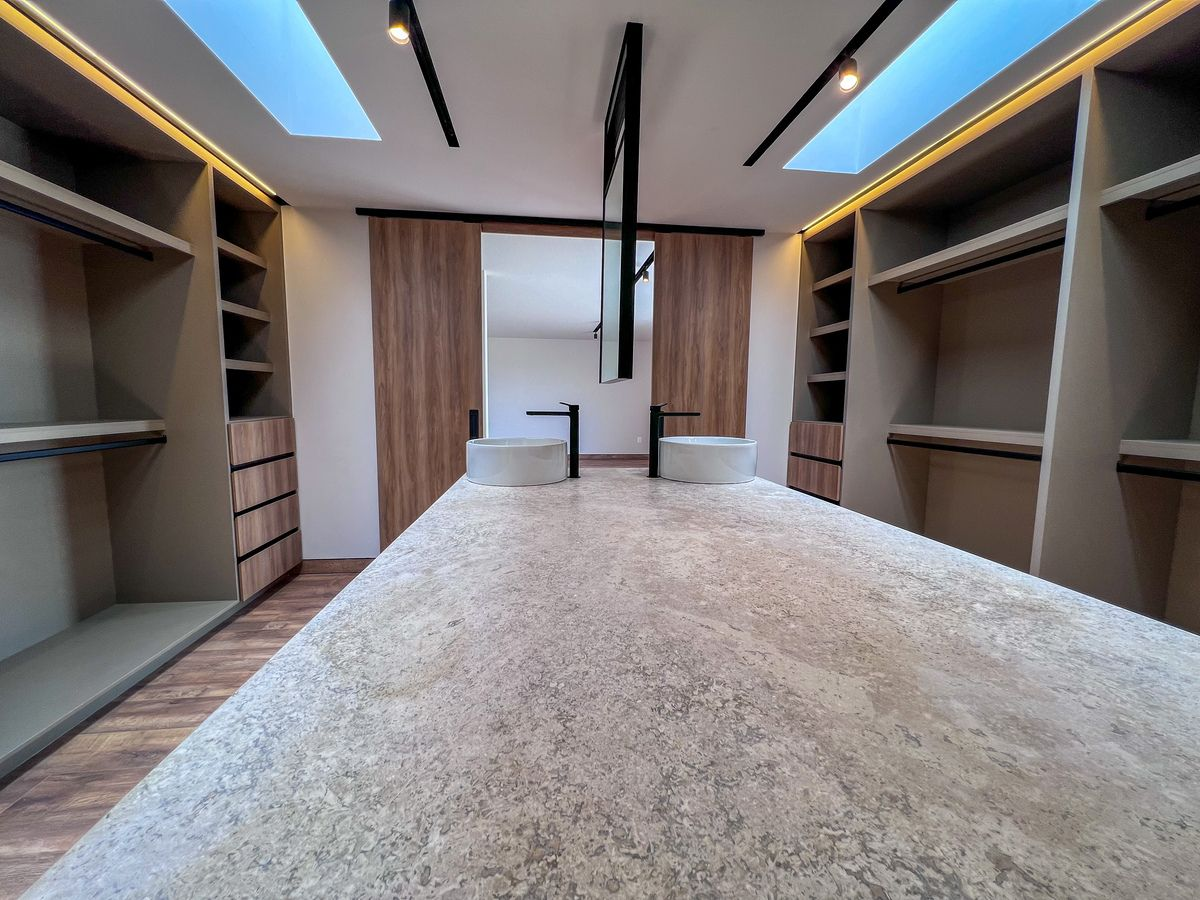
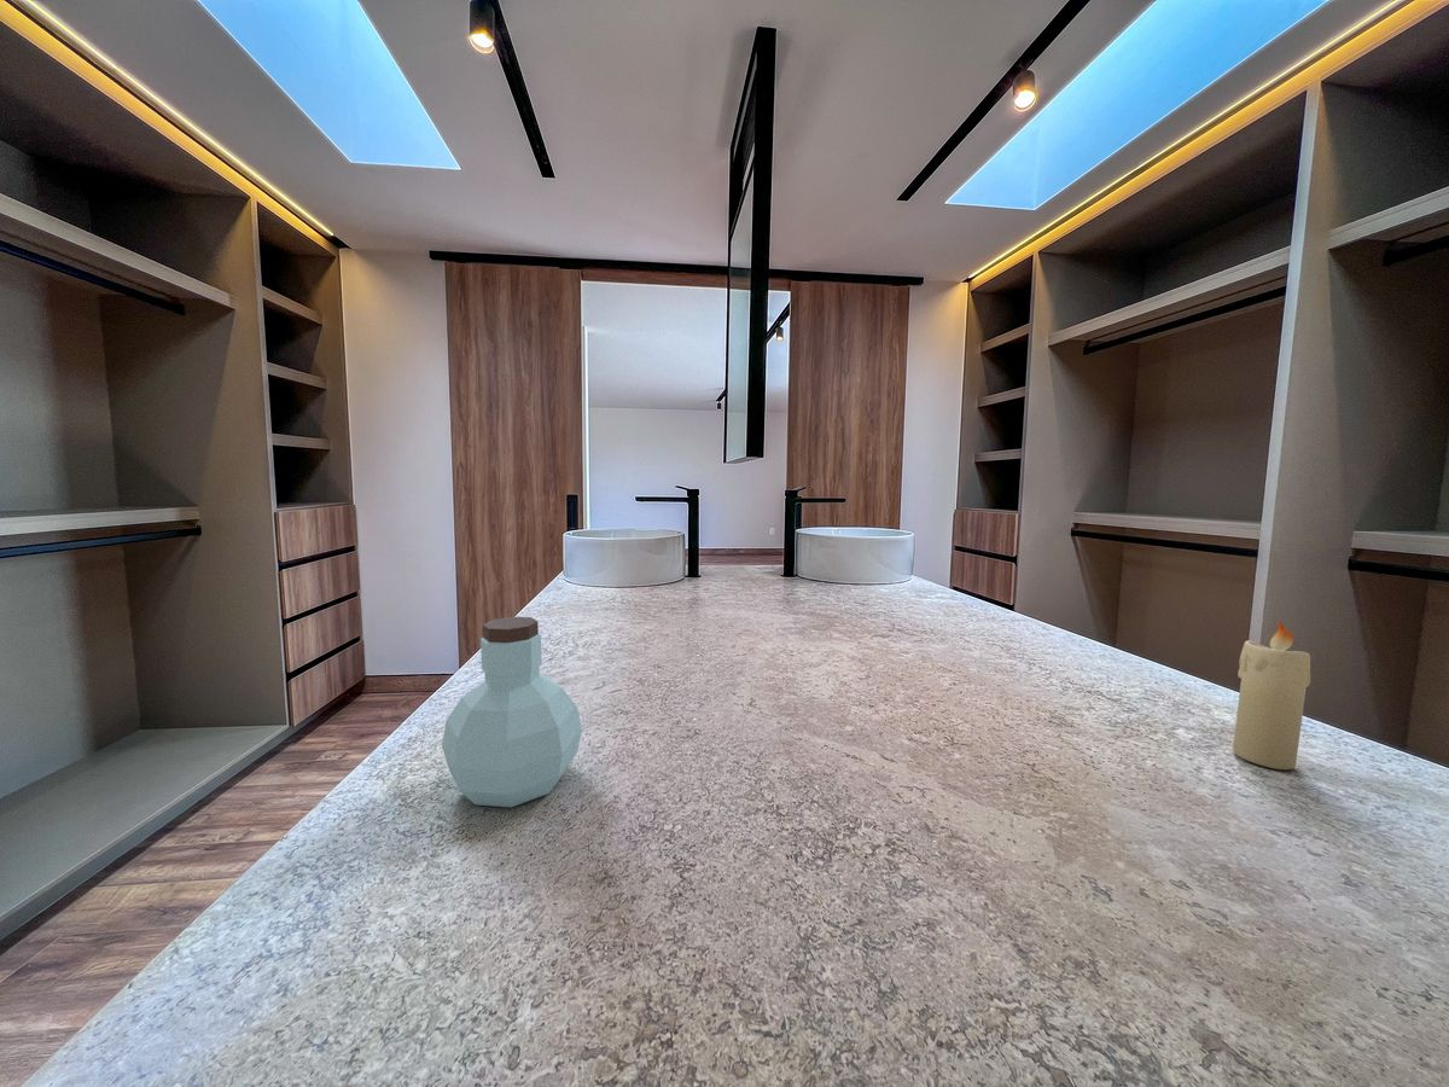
+ candle [1232,620,1311,771]
+ jar [441,616,583,808]
